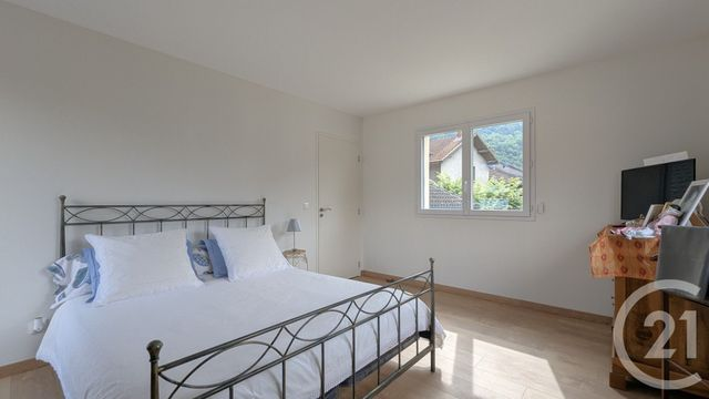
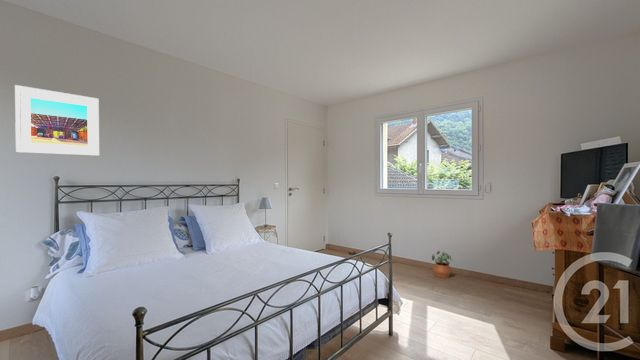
+ potted plant [431,250,454,279]
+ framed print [14,84,100,157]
